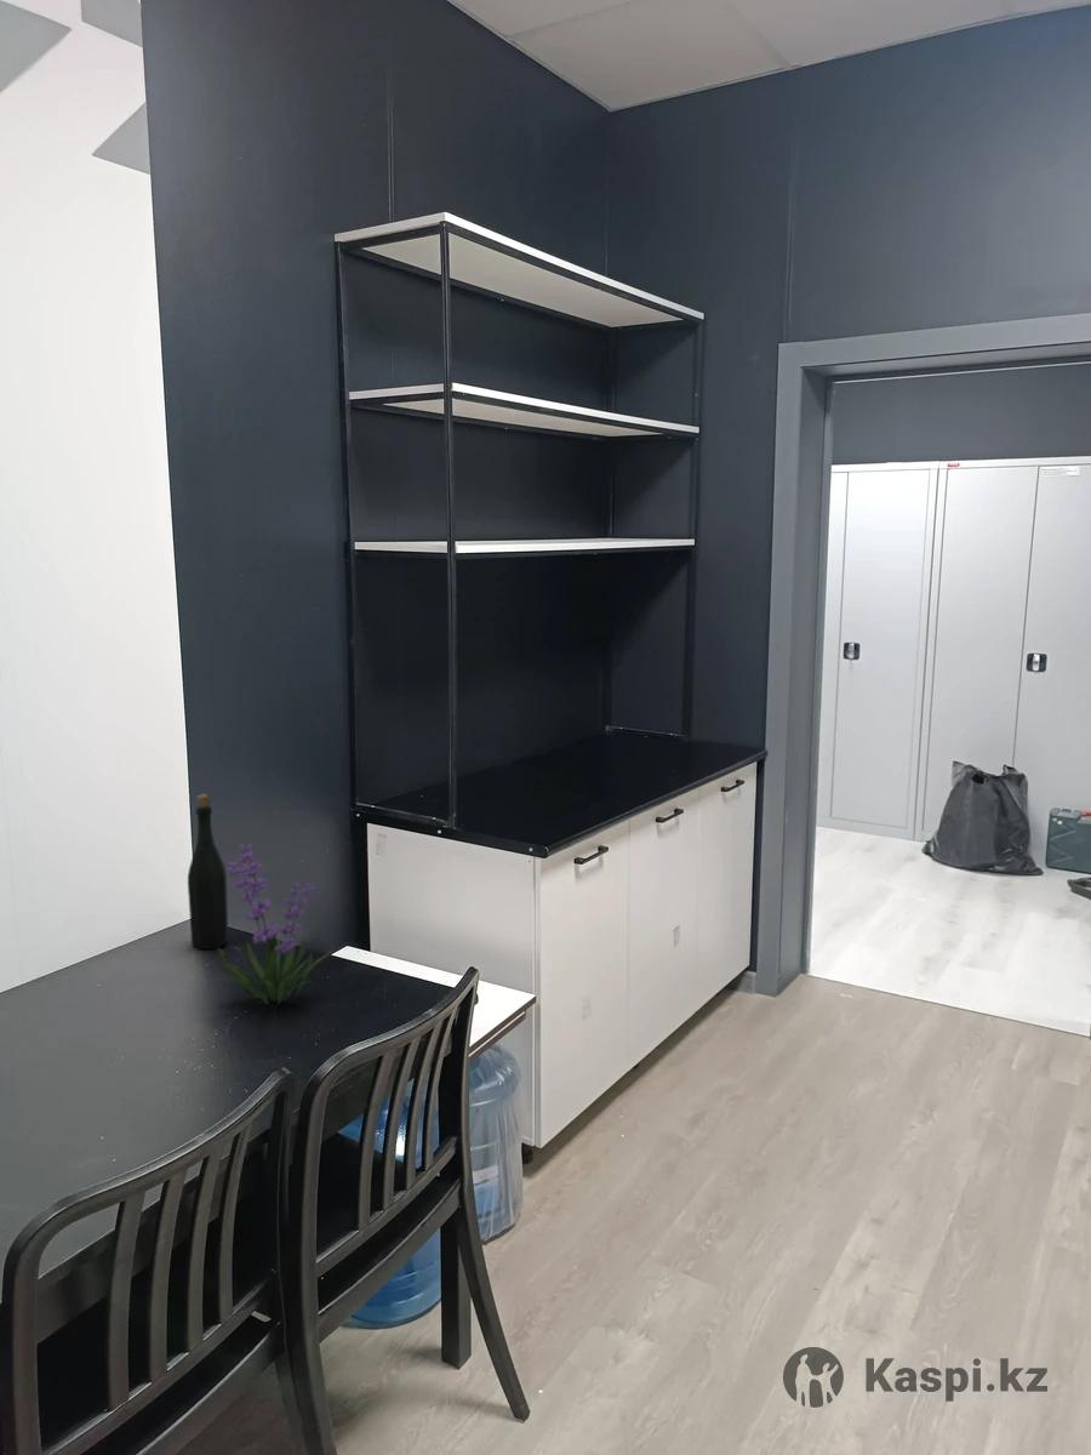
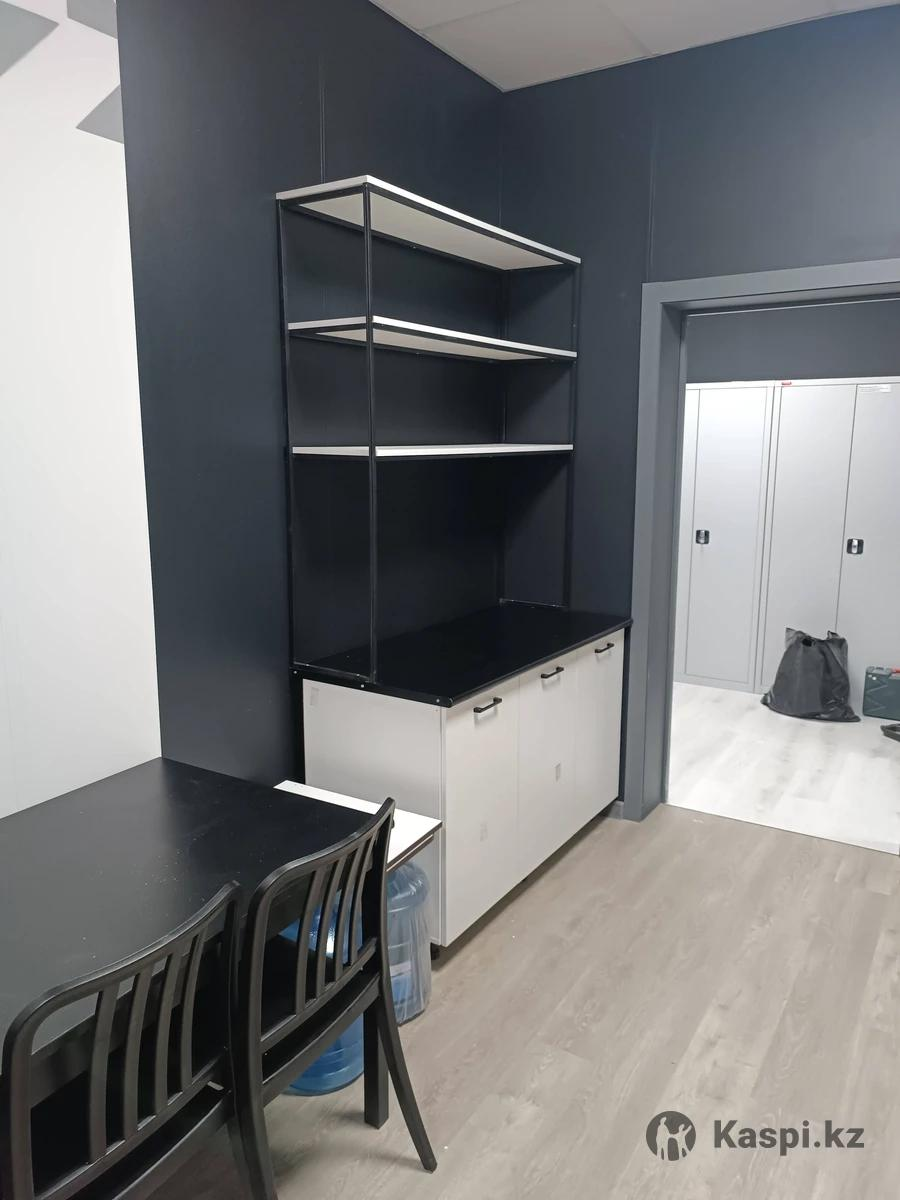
- plant [209,843,335,1006]
- bottle [187,793,229,951]
